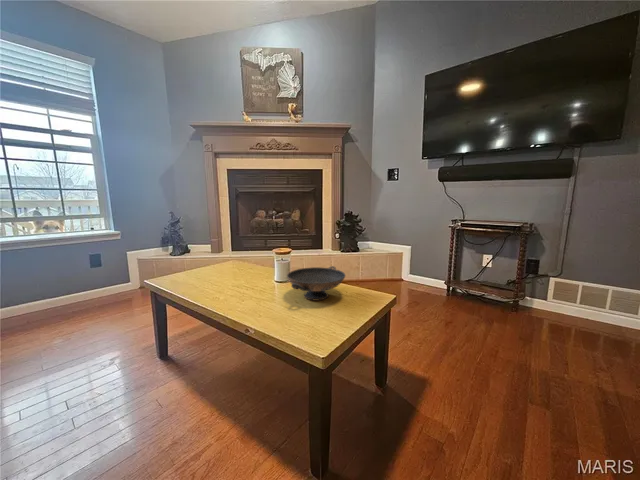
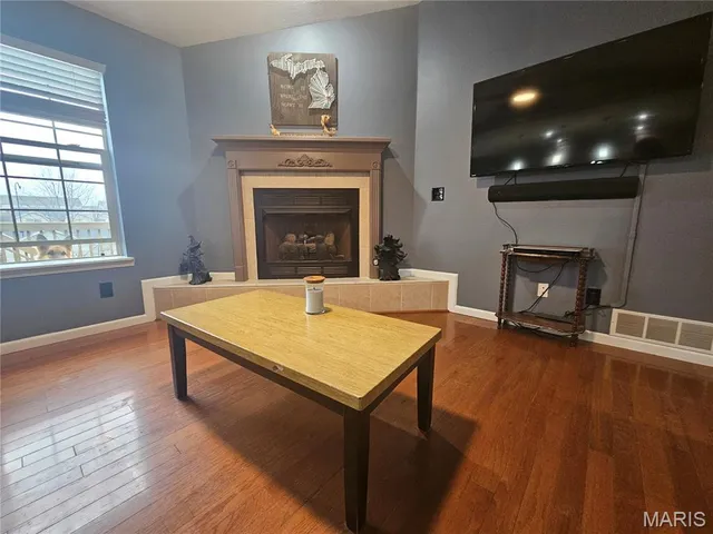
- decorative bowl [286,265,347,302]
